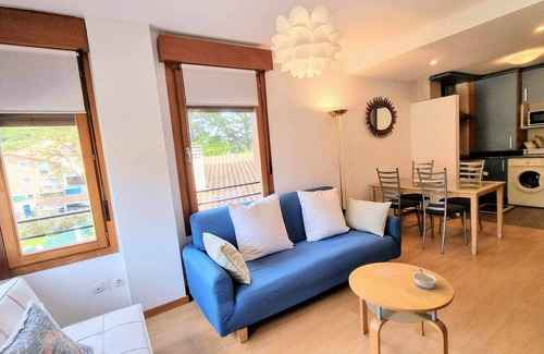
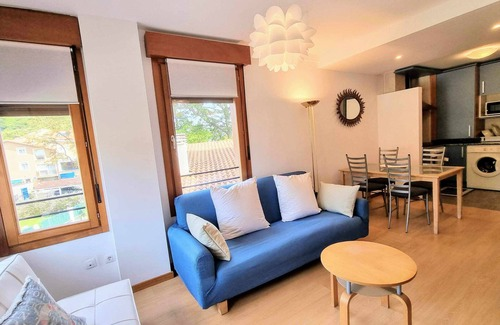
- legume [411,268,438,290]
